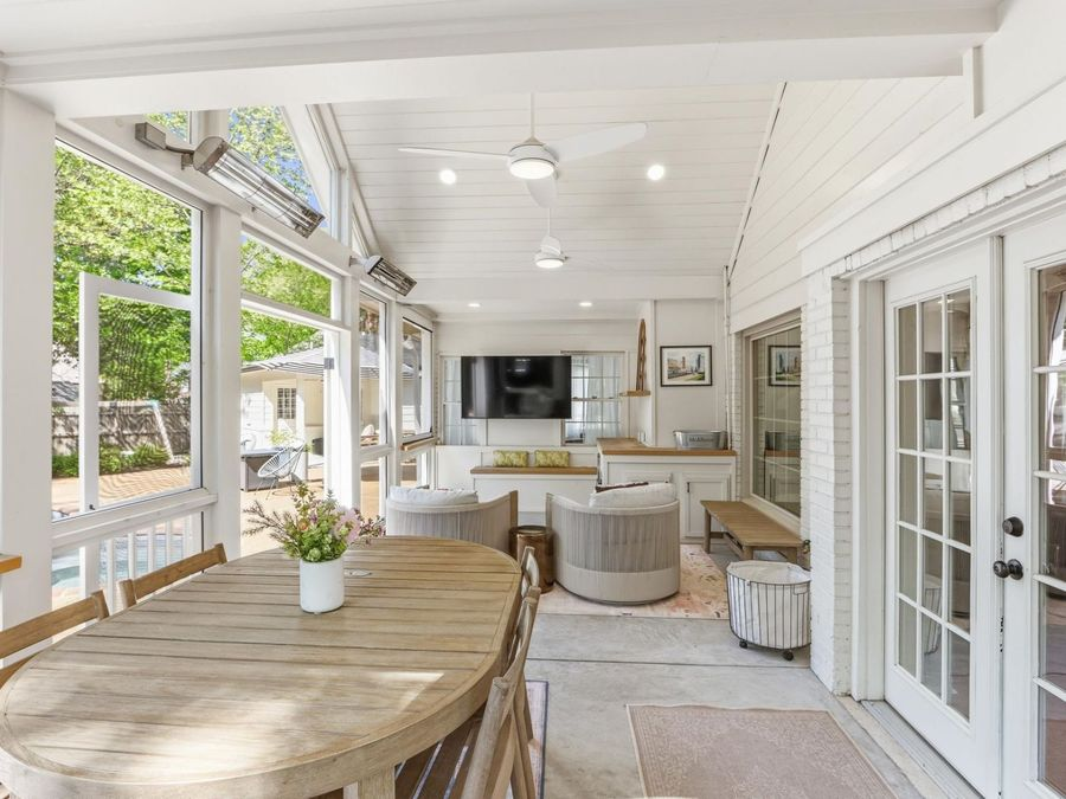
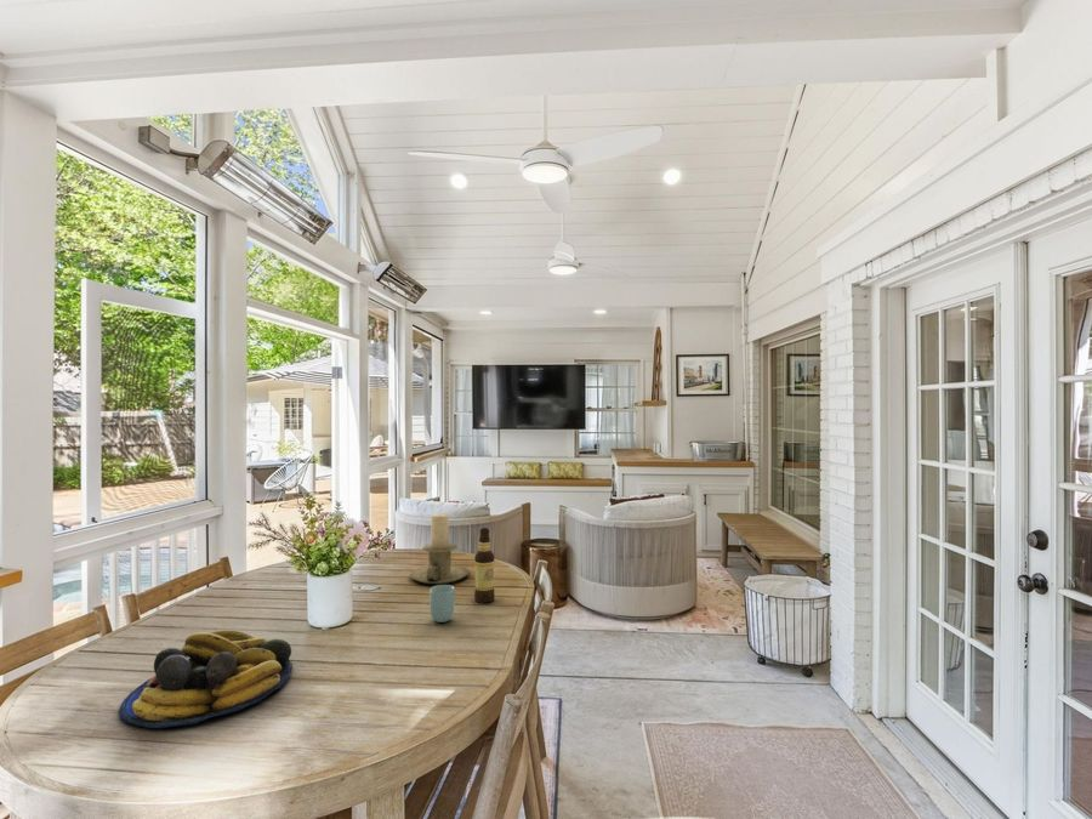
+ fruit bowl [119,629,294,729]
+ candle holder [408,513,471,585]
+ bottle [473,527,496,604]
+ cup [428,584,456,624]
